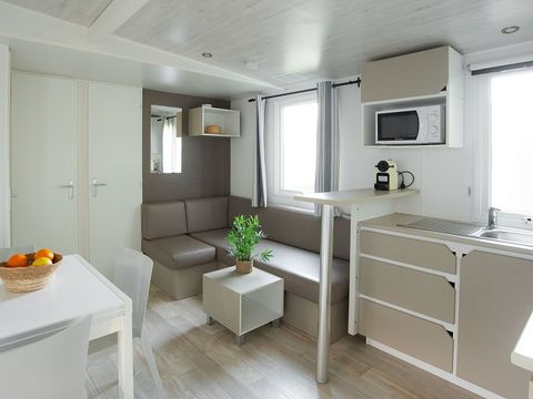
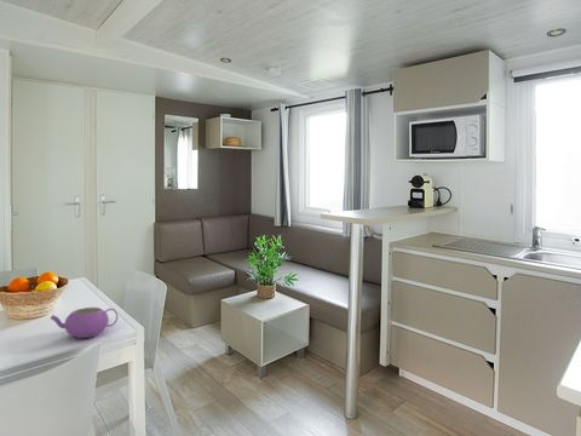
+ teapot [50,306,119,339]
